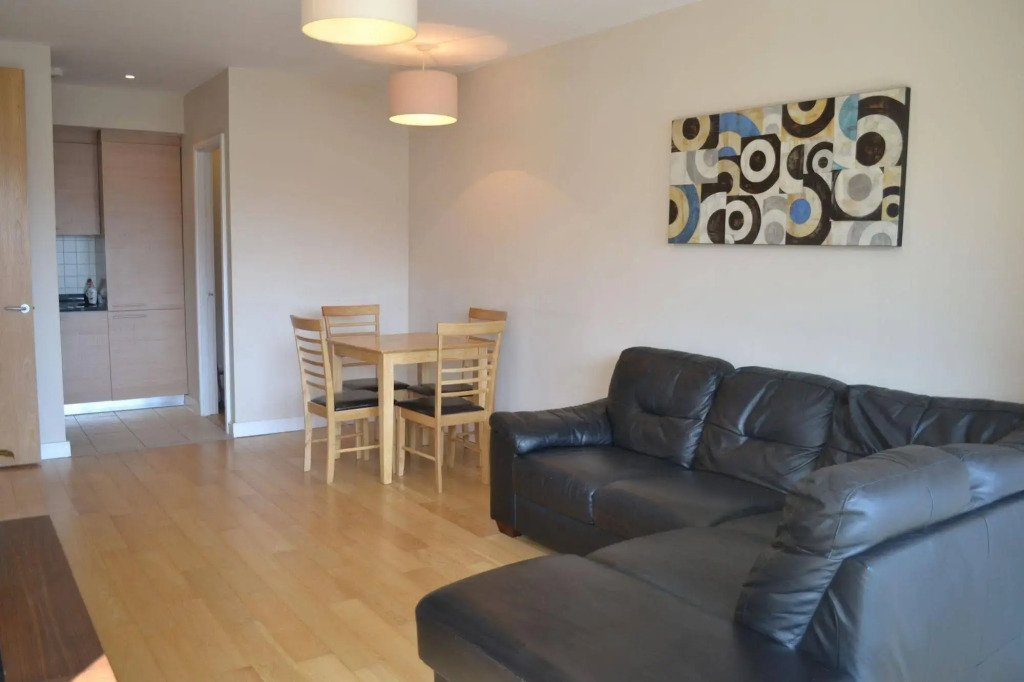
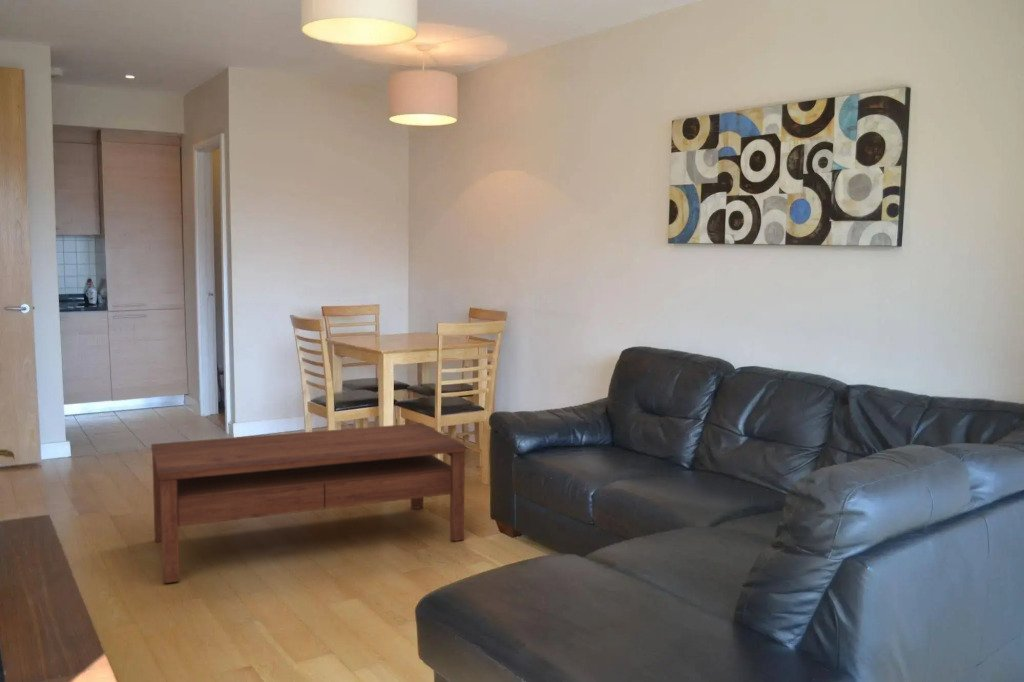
+ coffee table [150,422,466,584]
